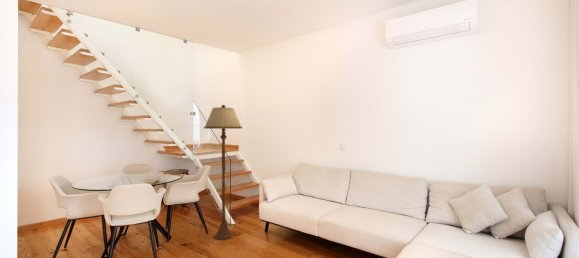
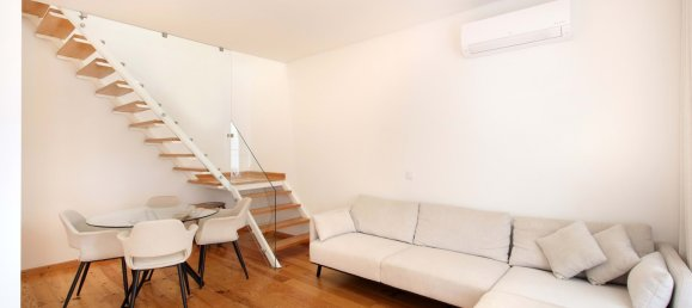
- floor lamp [203,104,243,241]
